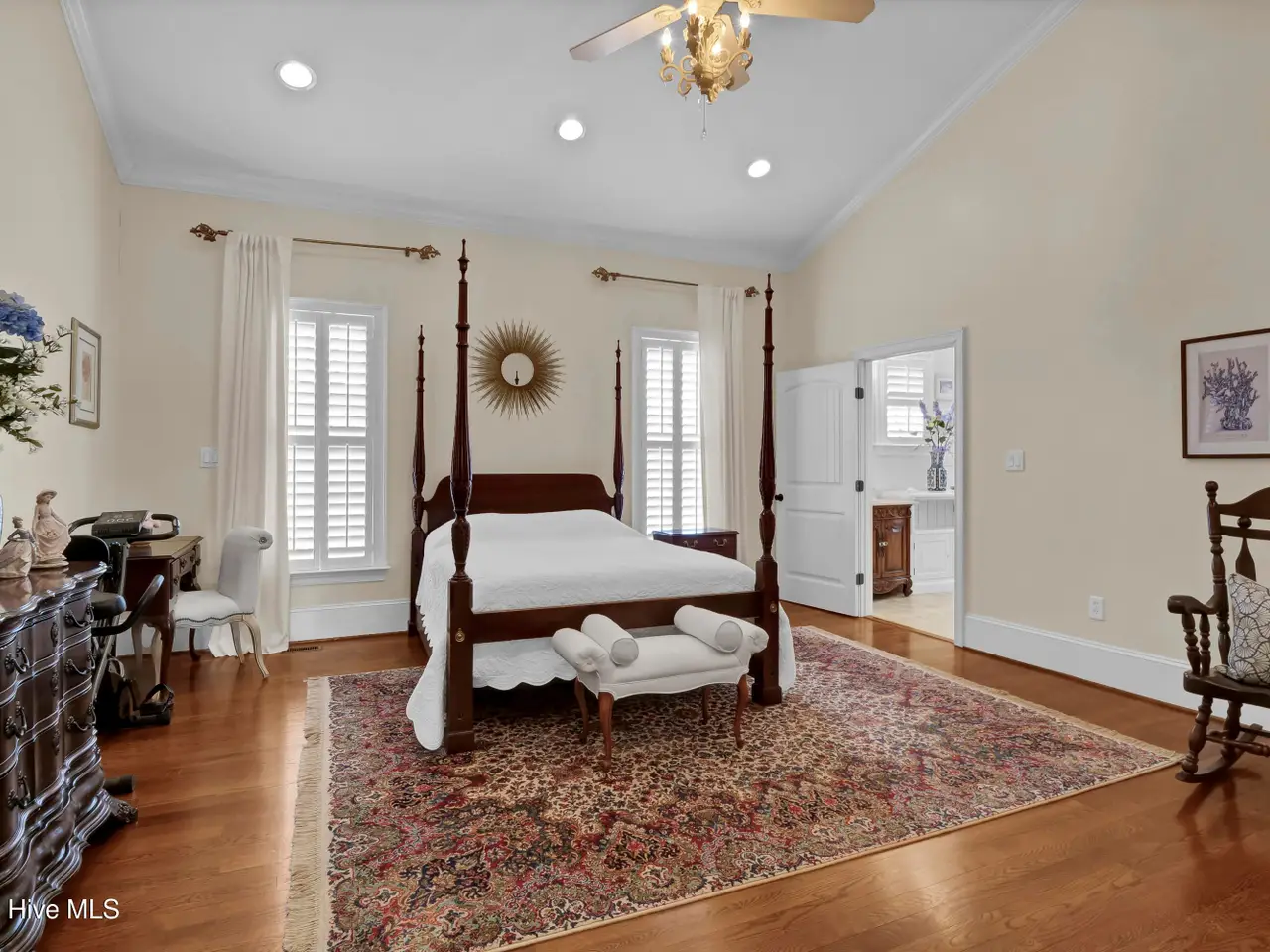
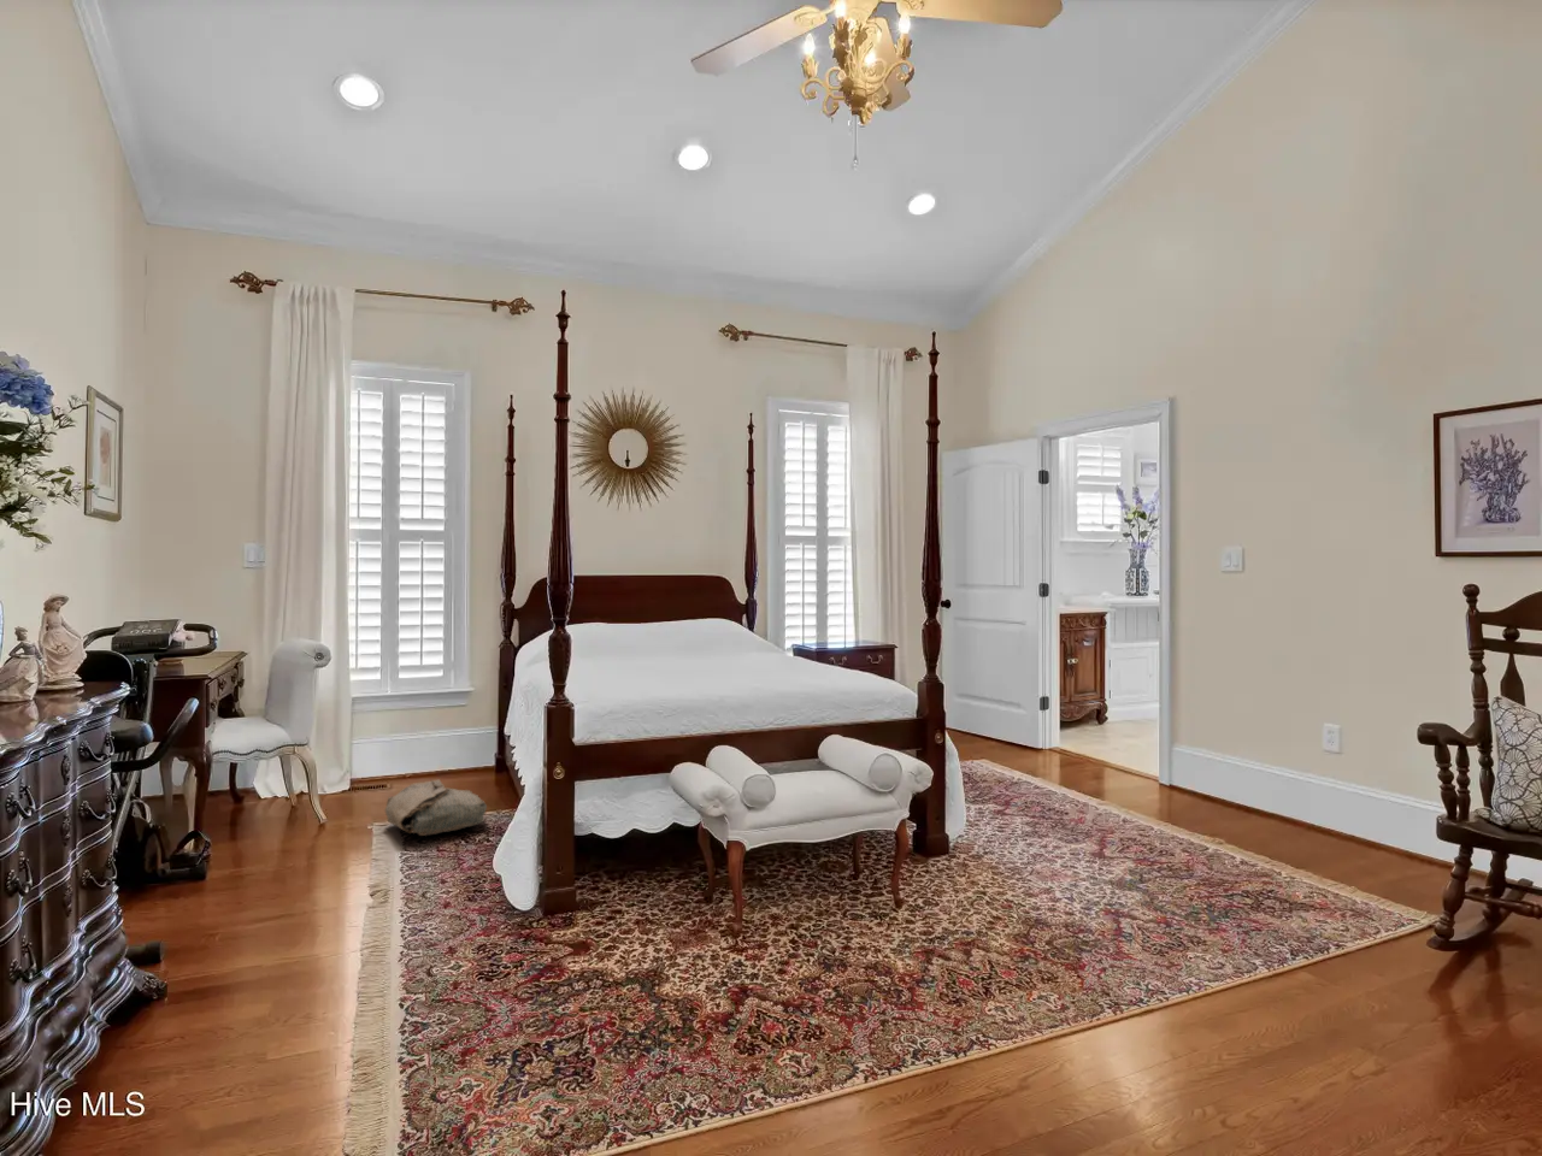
+ bag [385,778,488,837]
